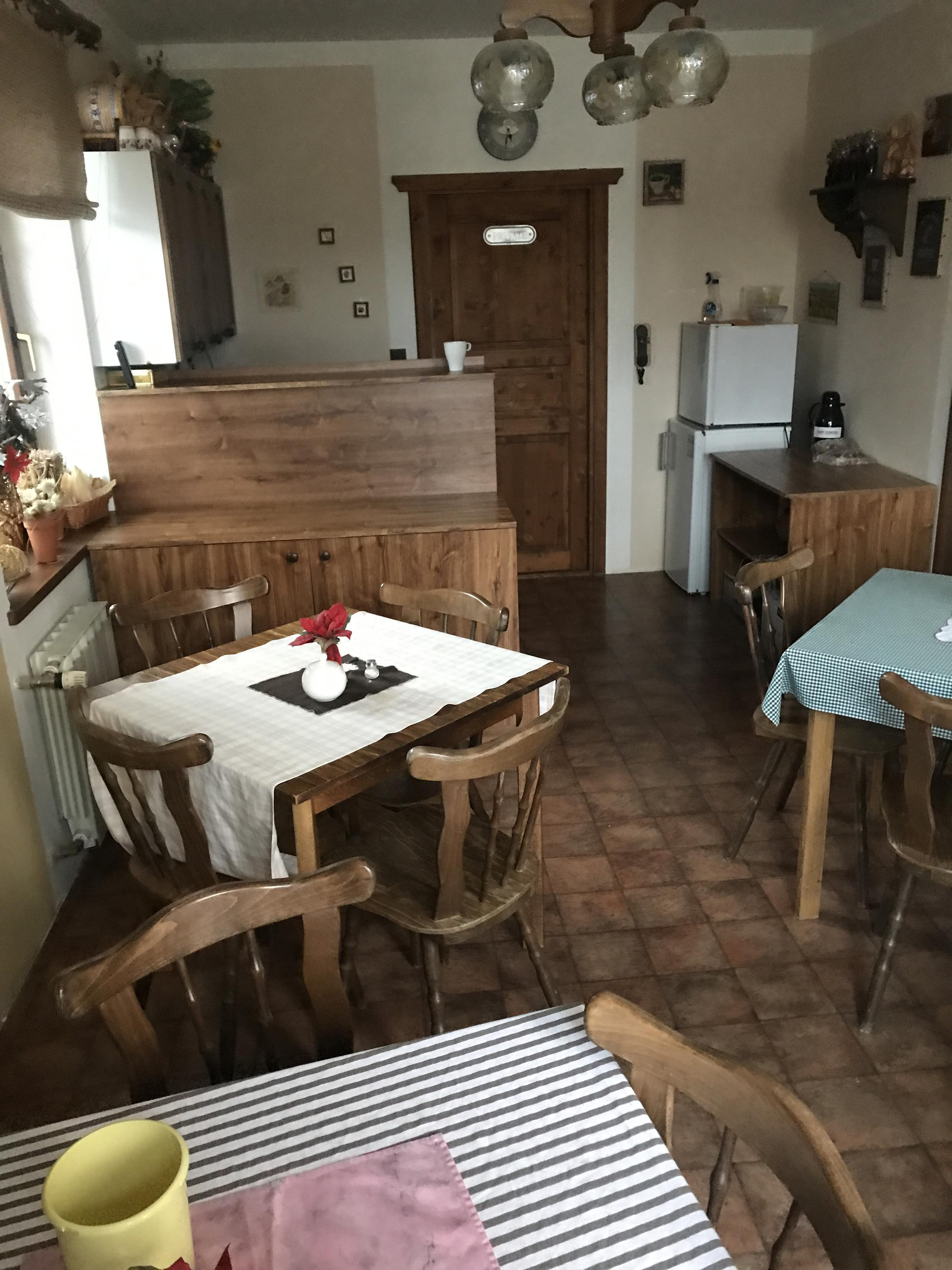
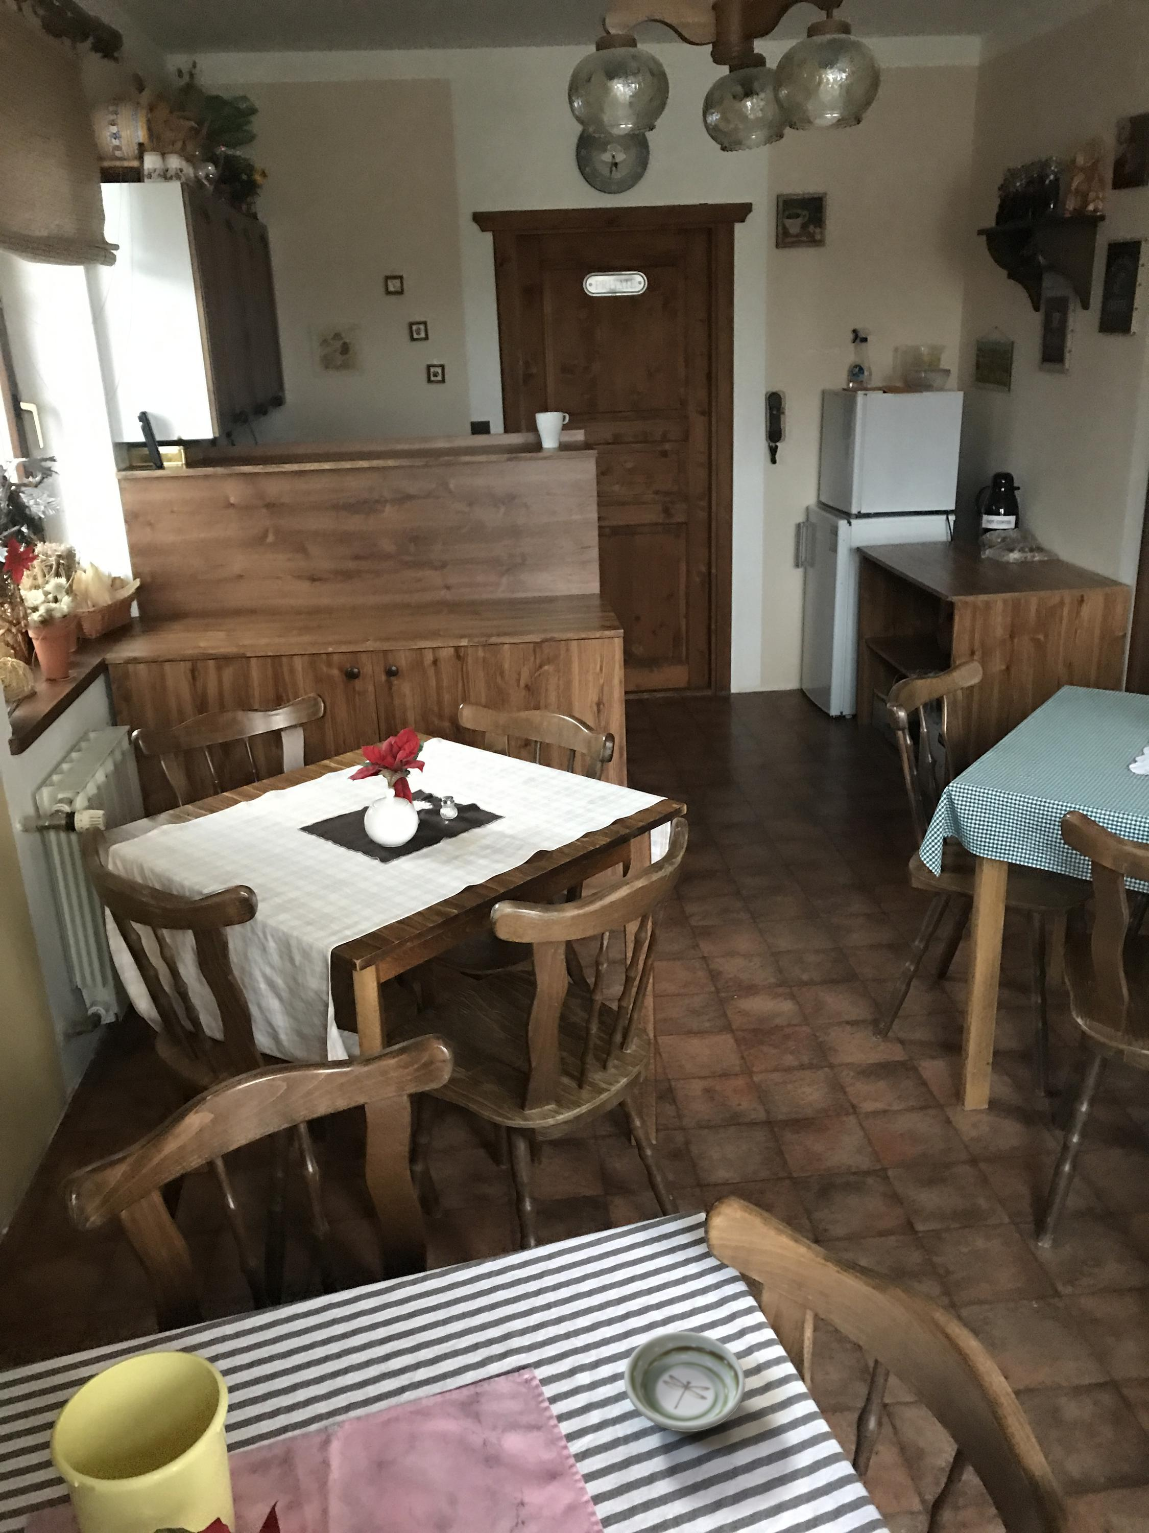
+ saucer [624,1331,746,1433]
